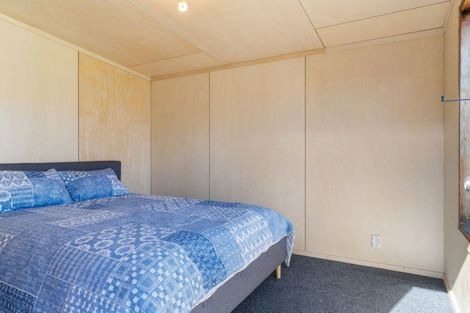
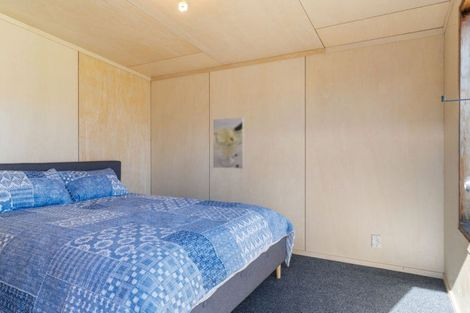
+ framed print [212,116,245,170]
